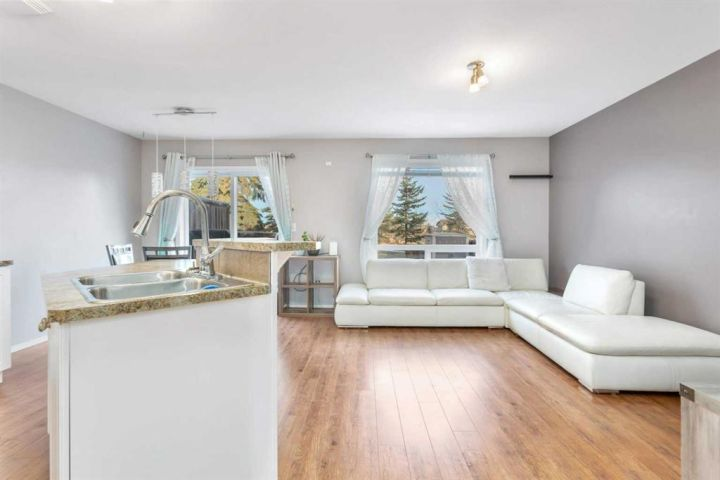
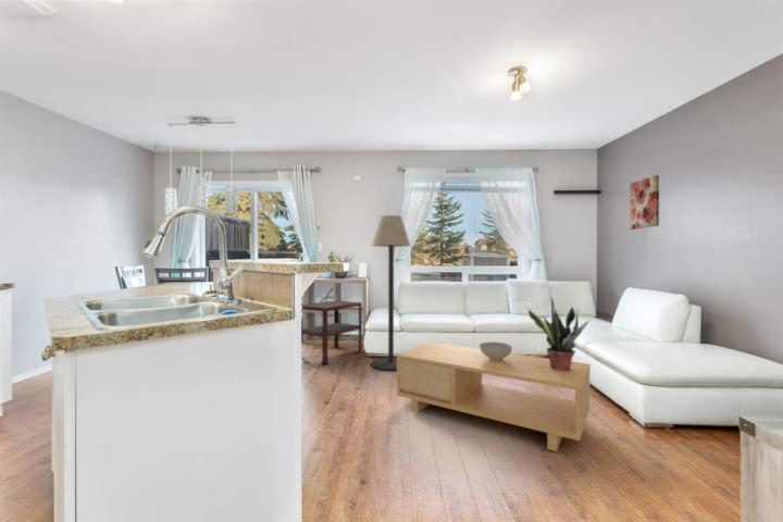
+ potted plant [526,296,591,372]
+ side table [301,299,363,365]
+ floor lamp [371,214,412,371]
+ decorative bowl [478,340,513,361]
+ coffee table [396,340,592,452]
+ wall art [629,174,660,231]
